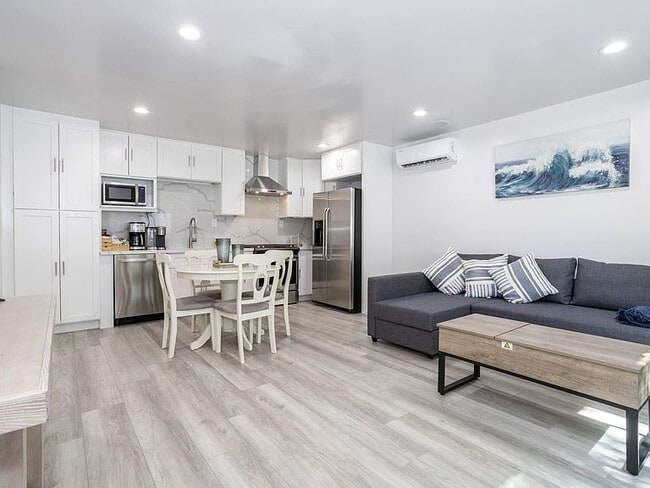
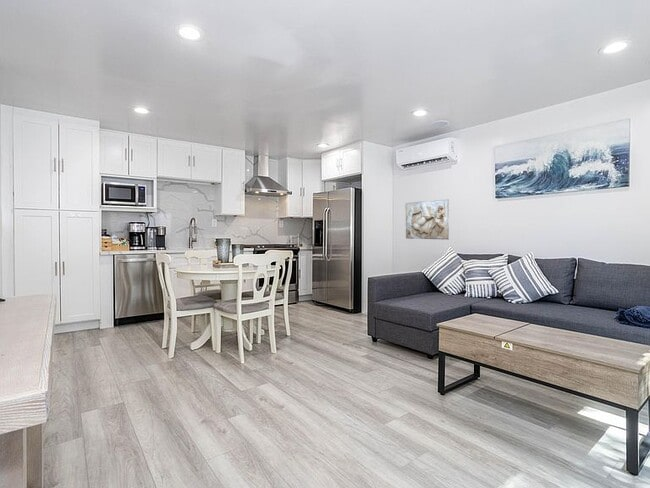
+ relief sculpture [404,199,450,240]
